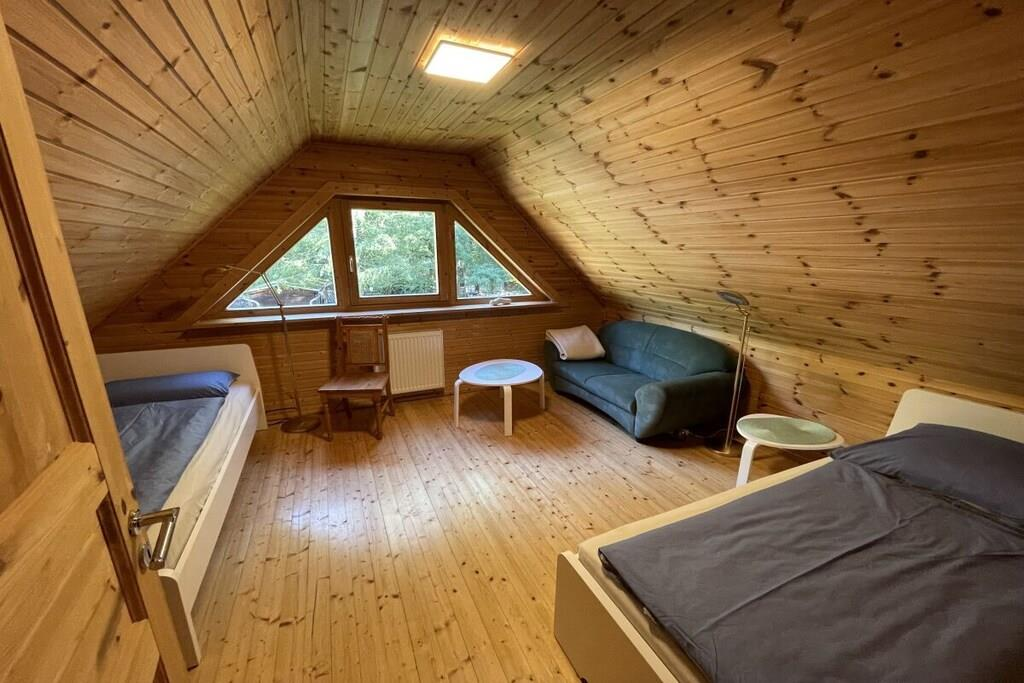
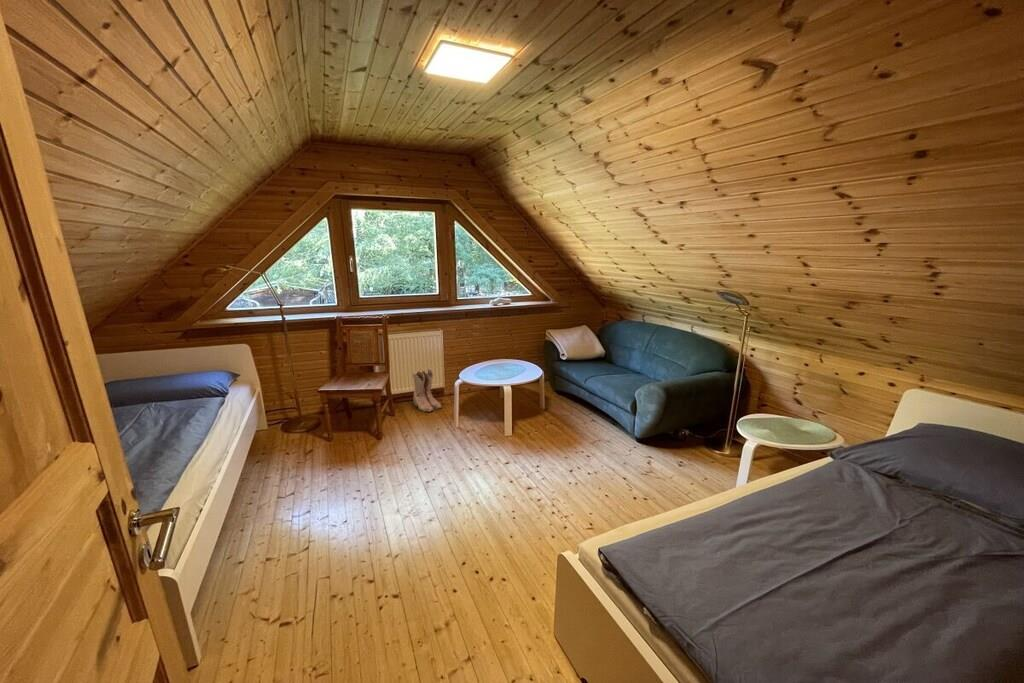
+ boots [411,367,443,412]
